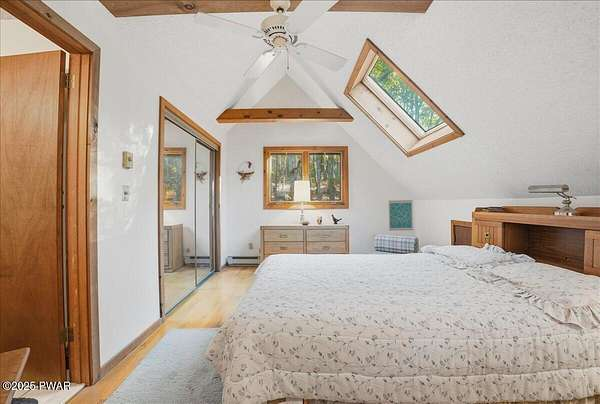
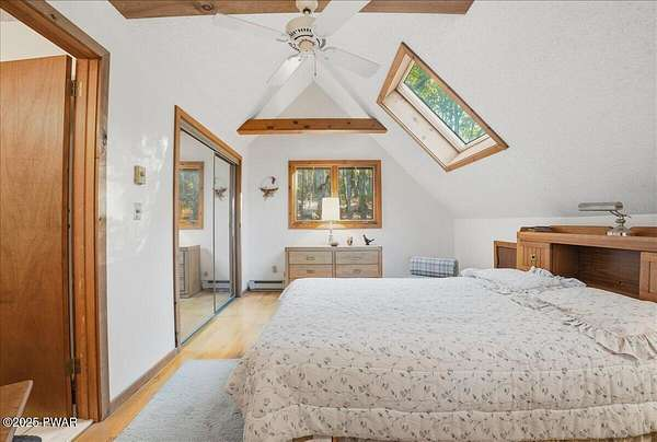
- wall art [388,199,414,231]
